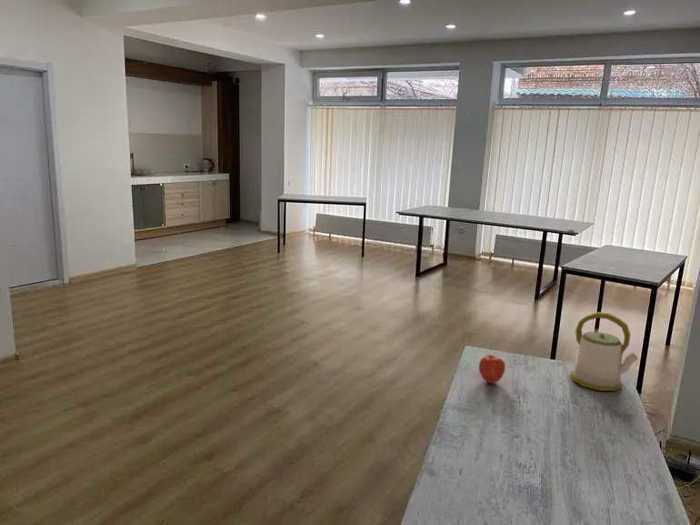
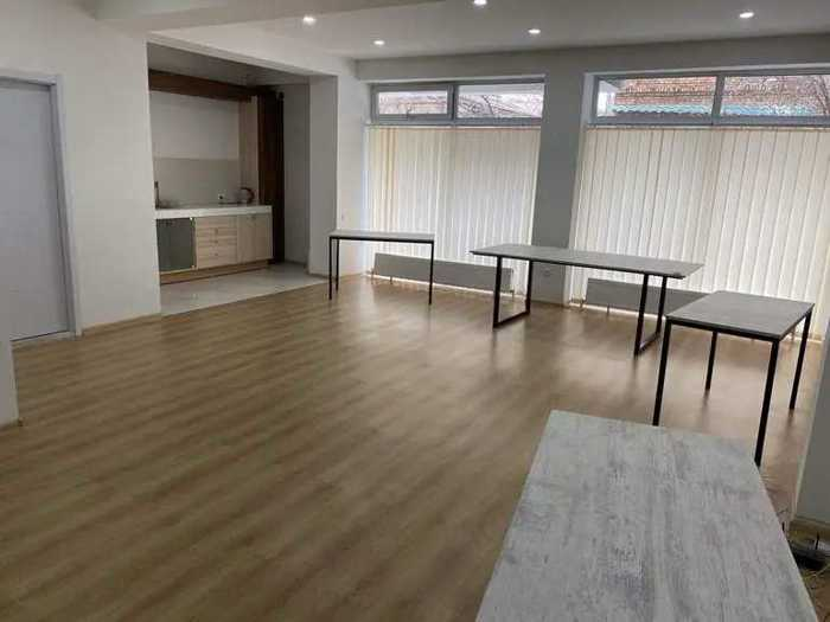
- kettle [570,311,639,392]
- apple [478,354,506,384]
